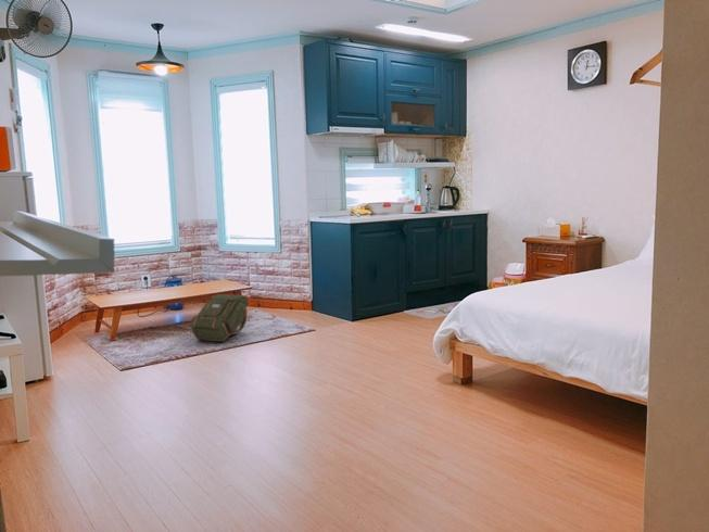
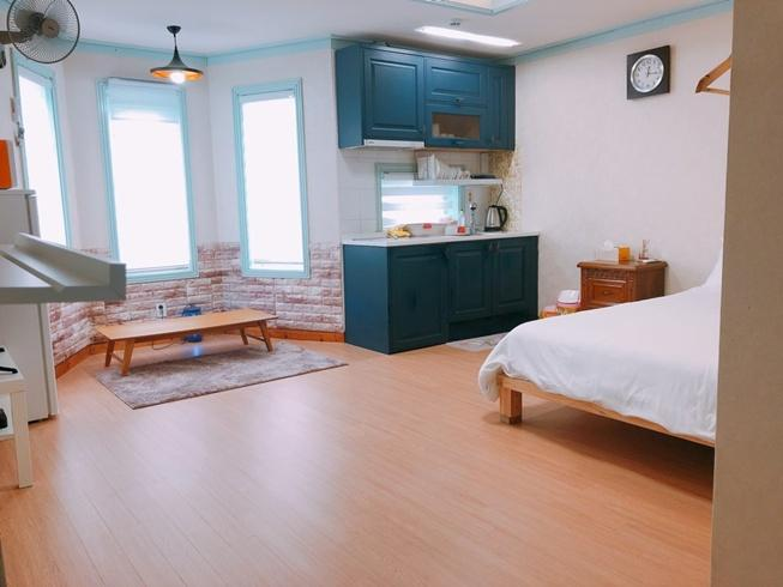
- backpack [189,293,250,343]
